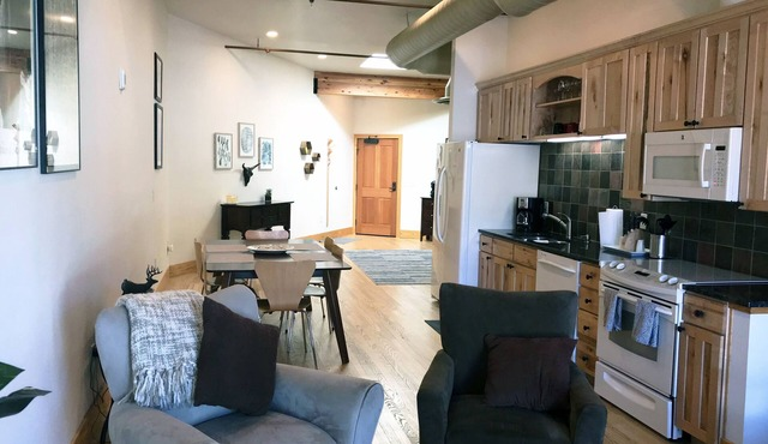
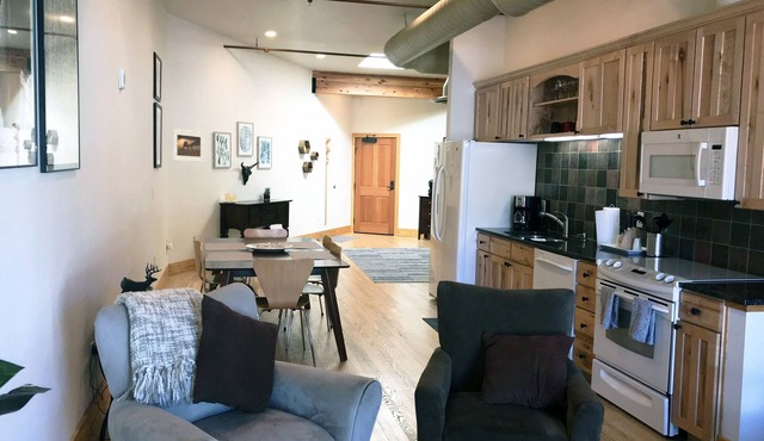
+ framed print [171,128,205,163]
